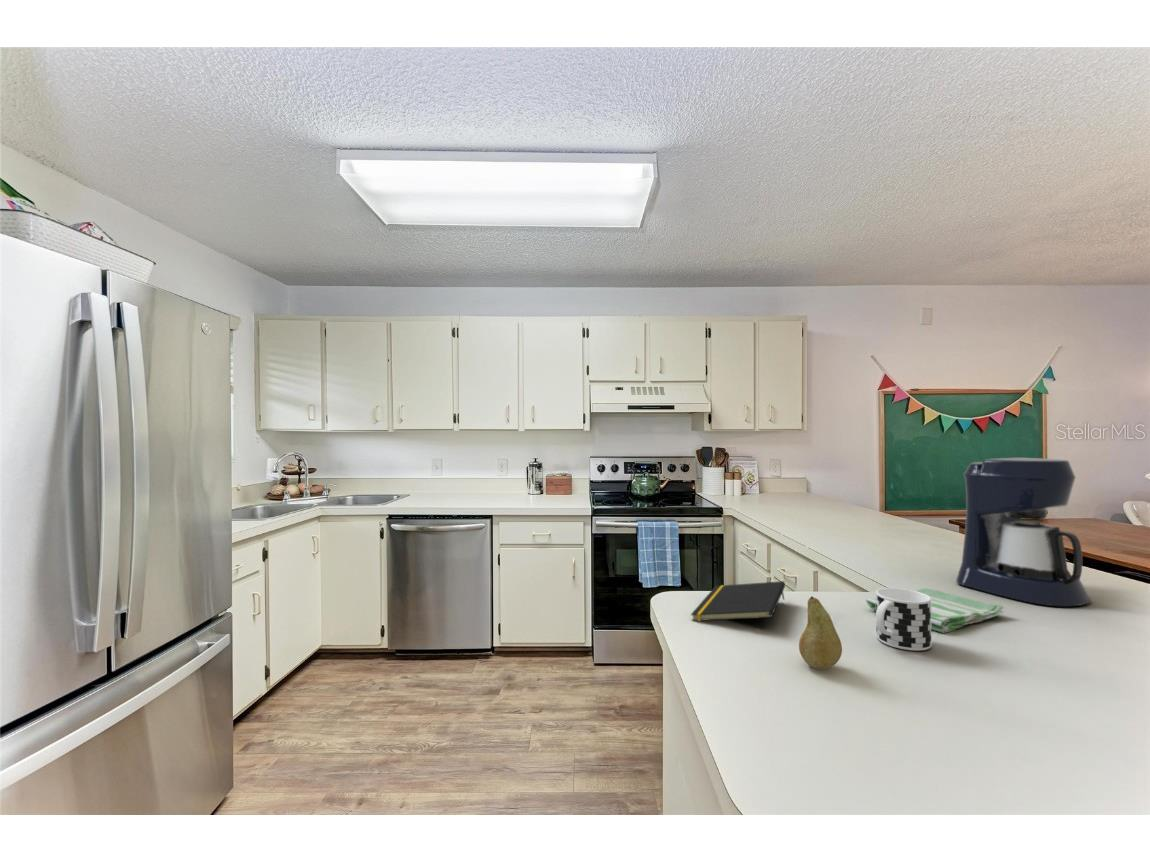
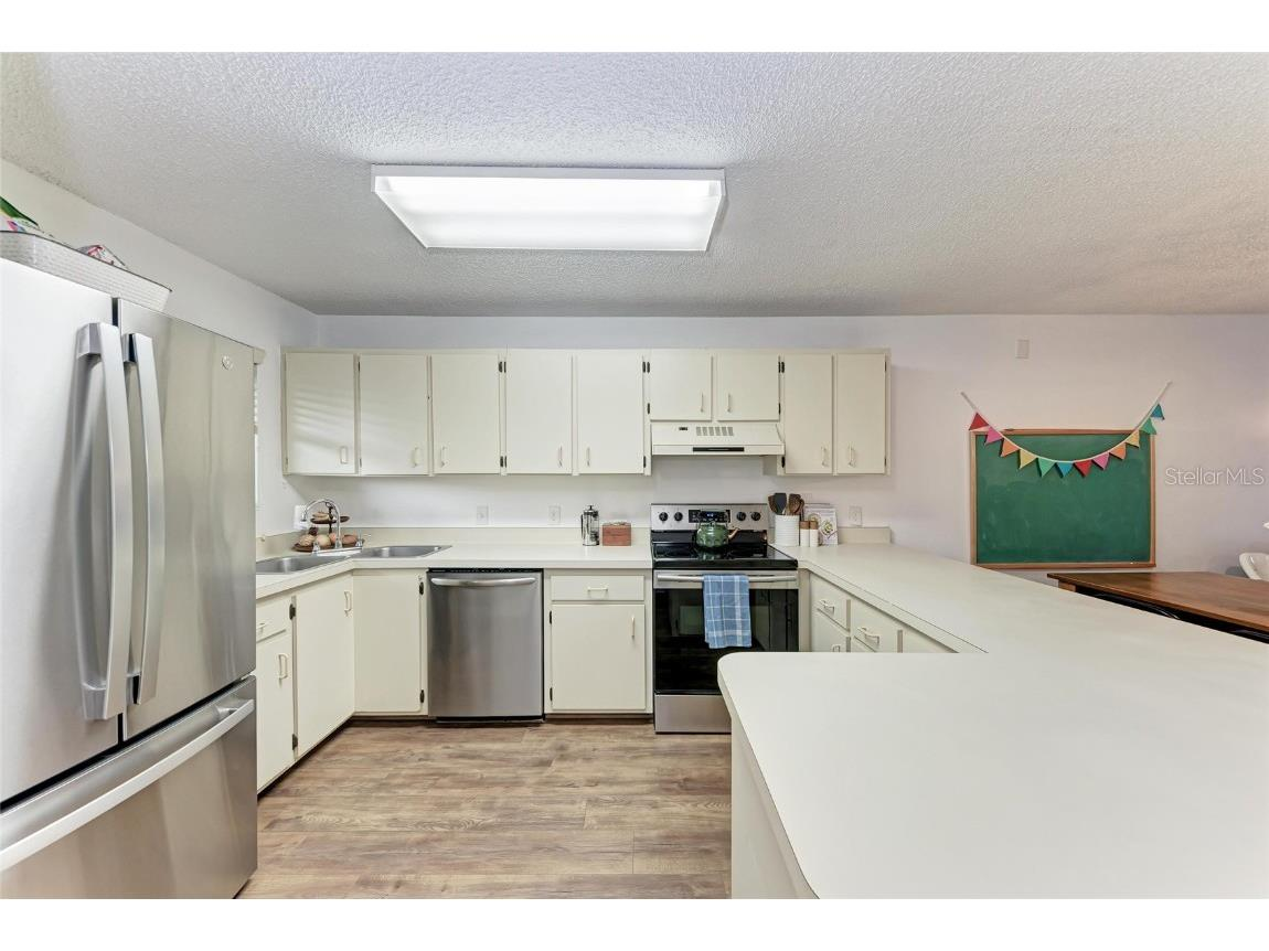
- dish towel [865,587,1004,634]
- cup [875,587,932,652]
- notepad [690,580,786,622]
- fruit [798,595,843,670]
- coffee maker [955,457,1092,608]
